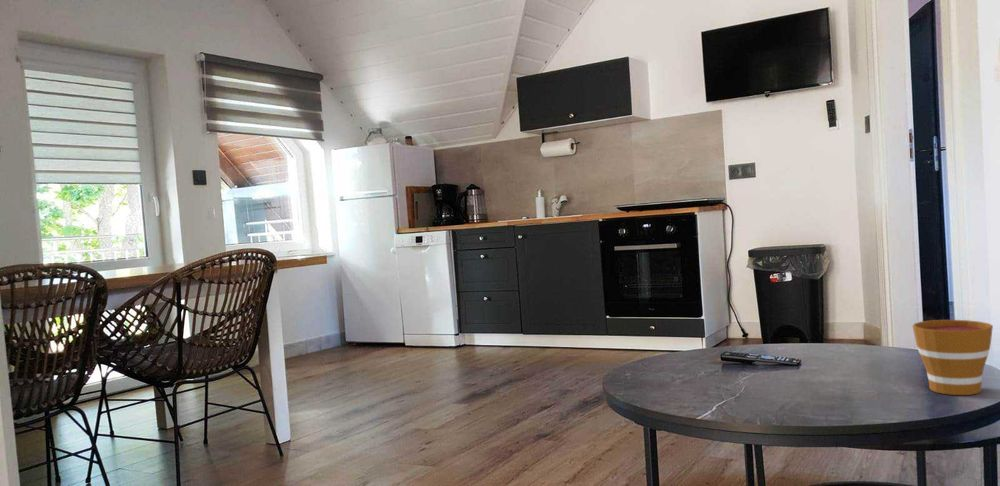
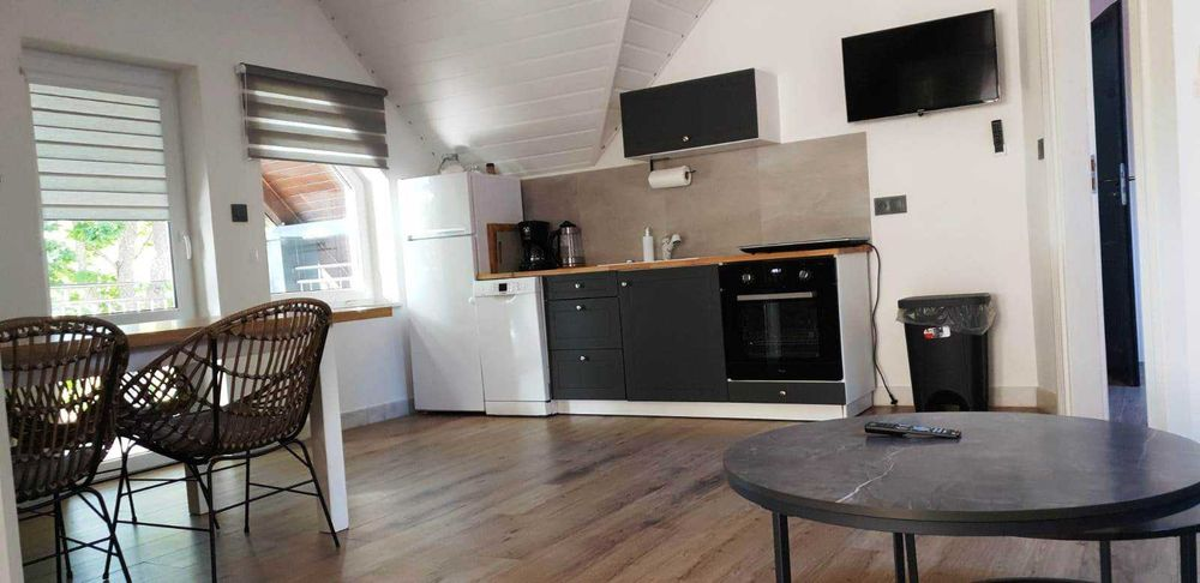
- cup [912,319,994,396]
